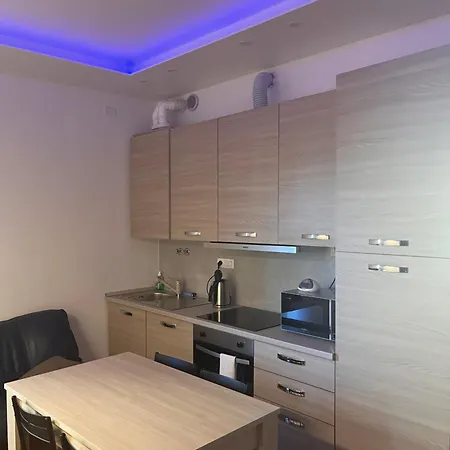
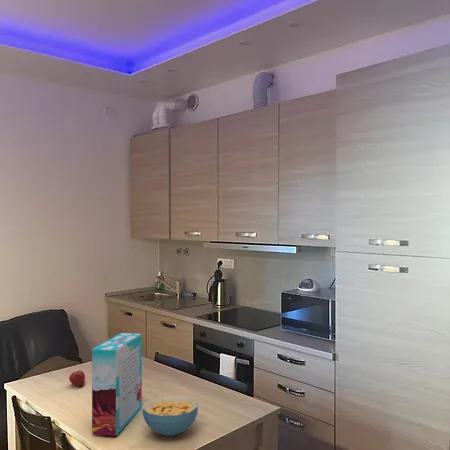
+ cereal bowl [141,394,199,437]
+ cereal box [91,332,143,437]
+ fruit [68,370,86,388]
